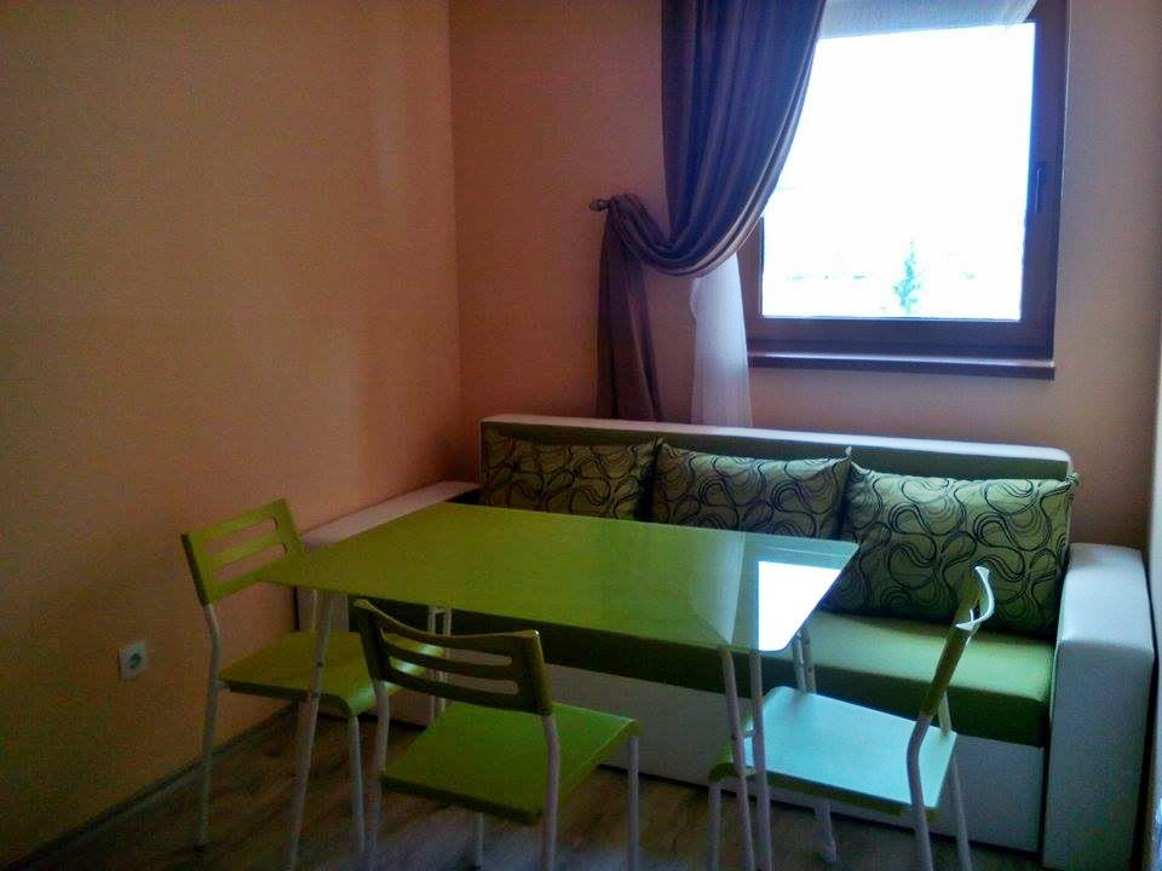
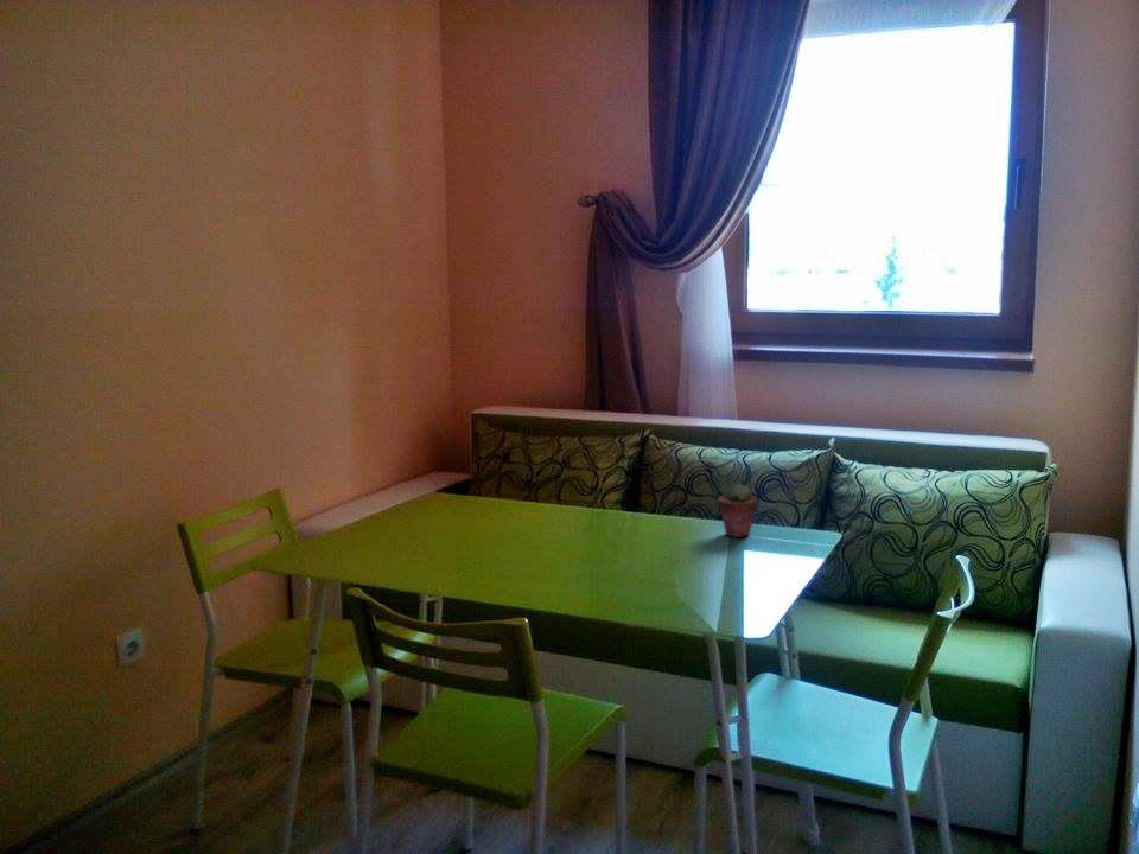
+ potted succulent [717,483,758,538]
